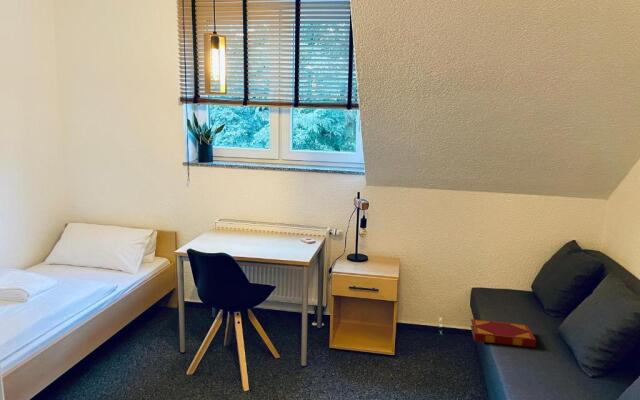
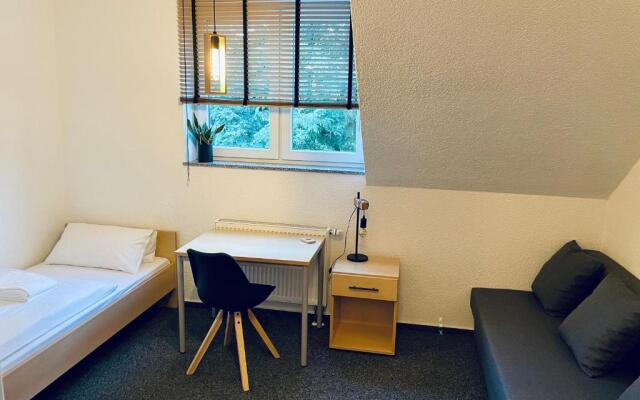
- hardback book [470,318,537,348]
